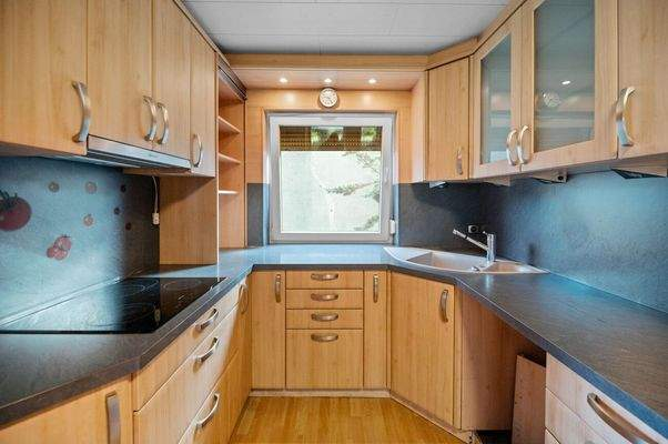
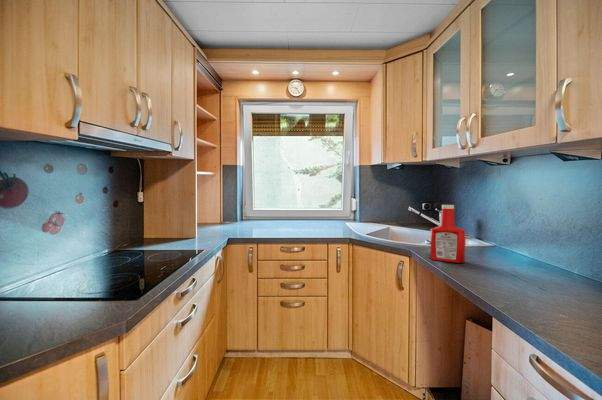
+ soap bottle [430,204,466,264]
